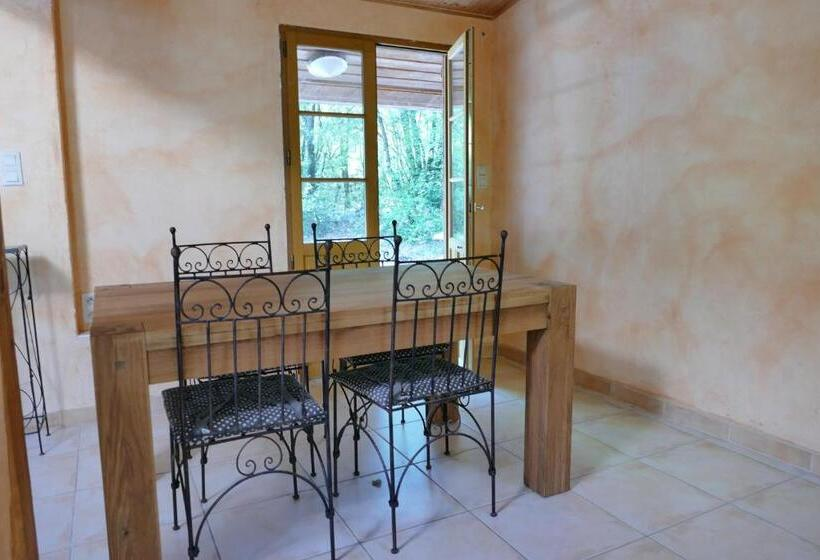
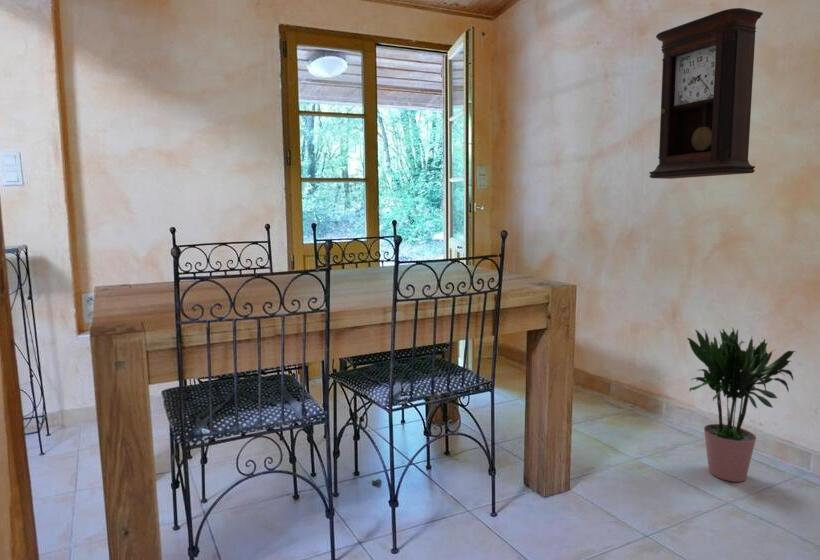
+ potted plant [686,326,797,483]
+ pendulum clock [648,7,764,180]
